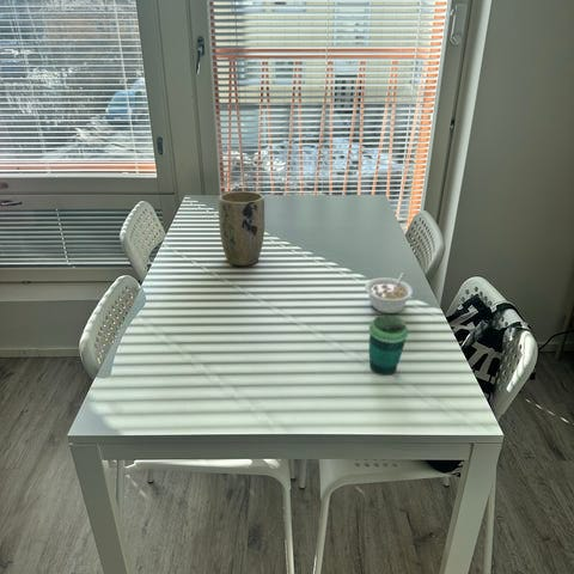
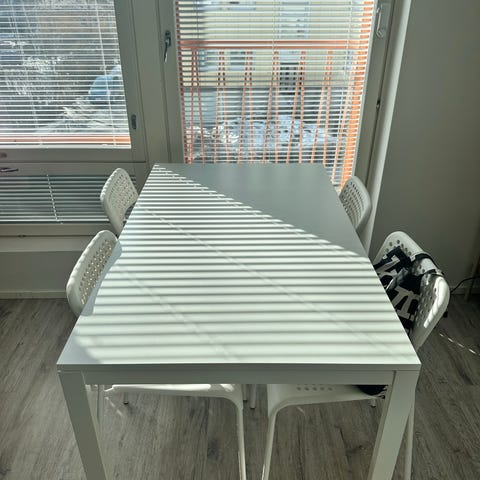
- plant pot [218,190,265,267]
- cup [368,315,409,377]
- legume [364,271,414,315]
